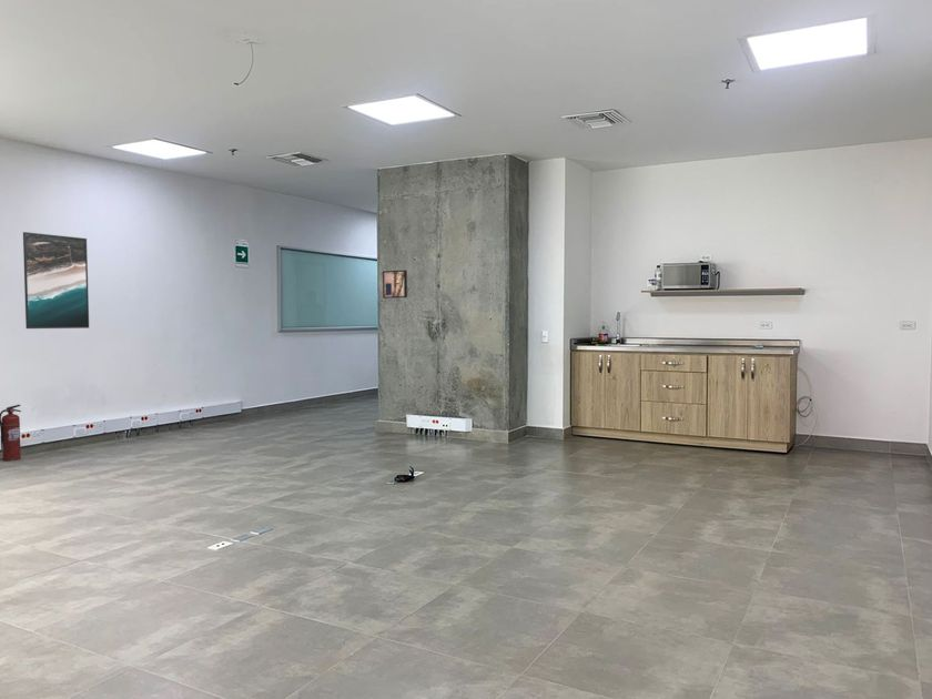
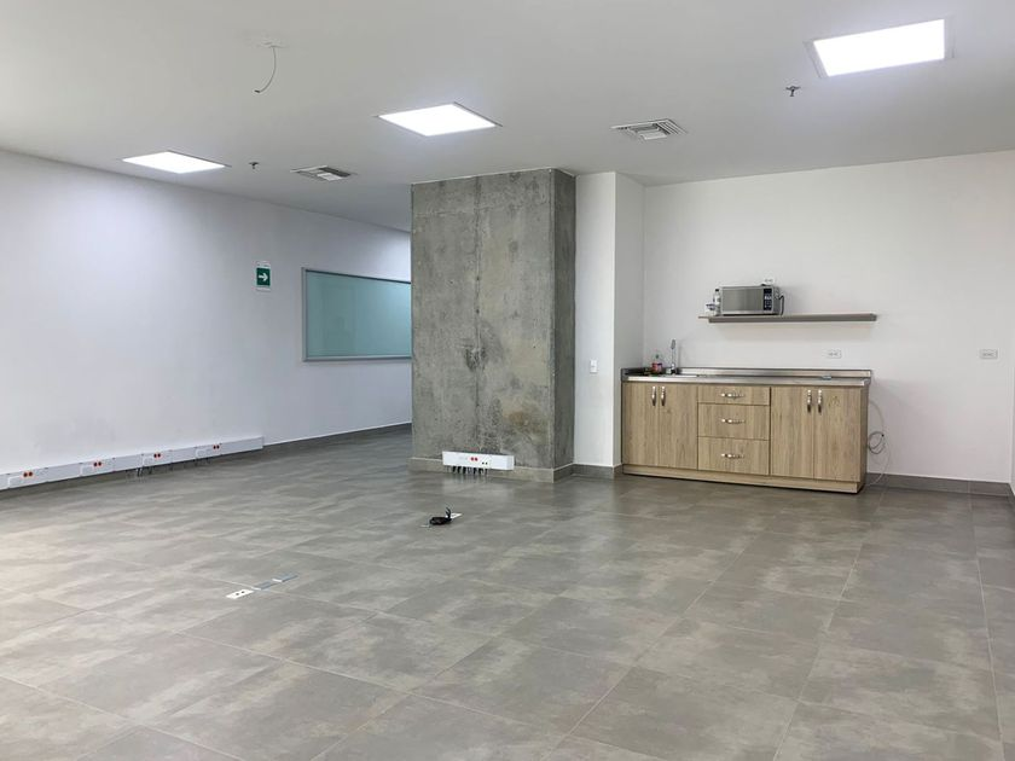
- fire extinguisher [0,404,22,462]
- wall art [382,269,408,300]
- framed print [22,231,90,330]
